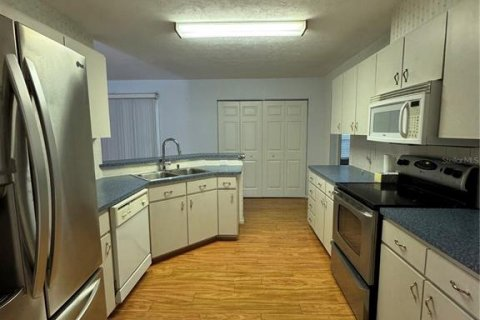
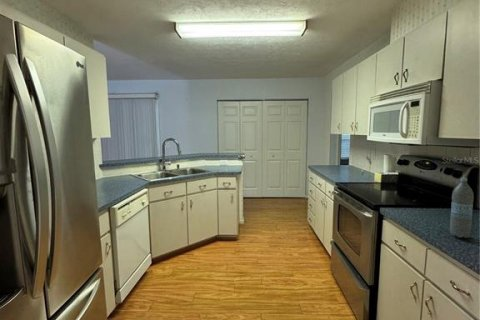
+ water bottle [449,177,475,239]
